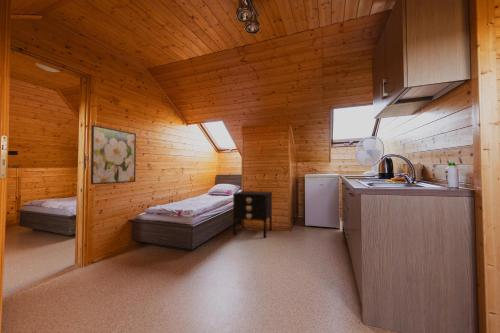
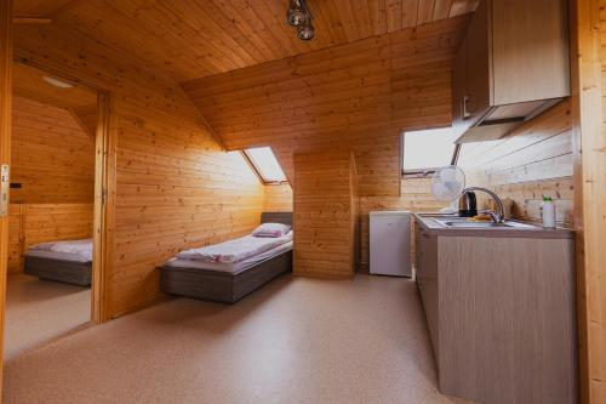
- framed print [90,124,137,186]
- nightstand [232,190,273,239]
